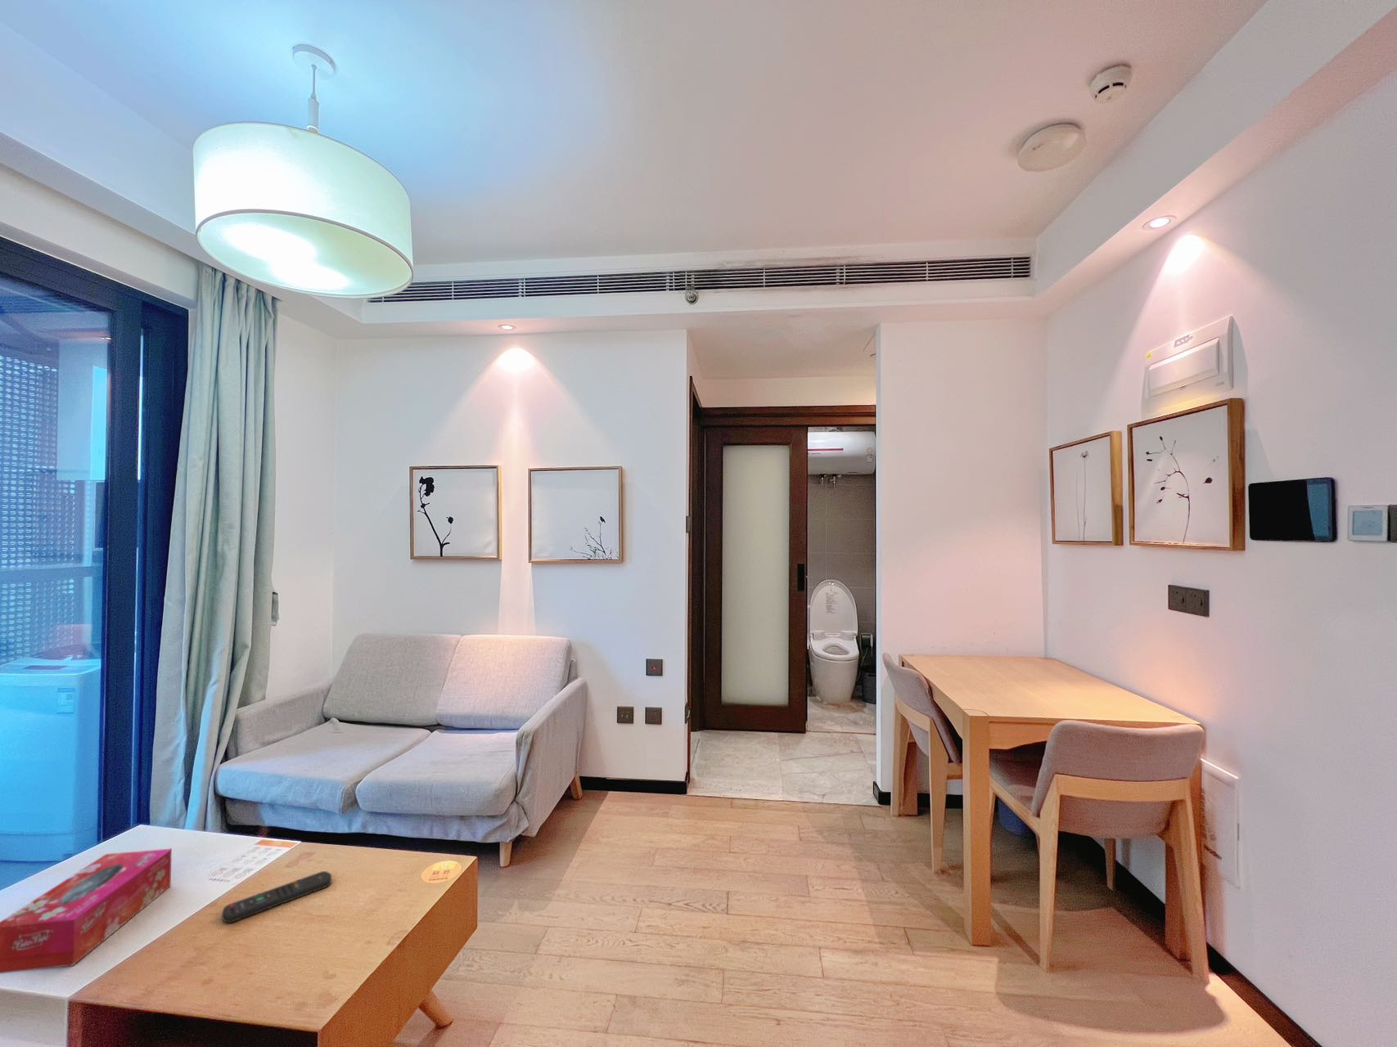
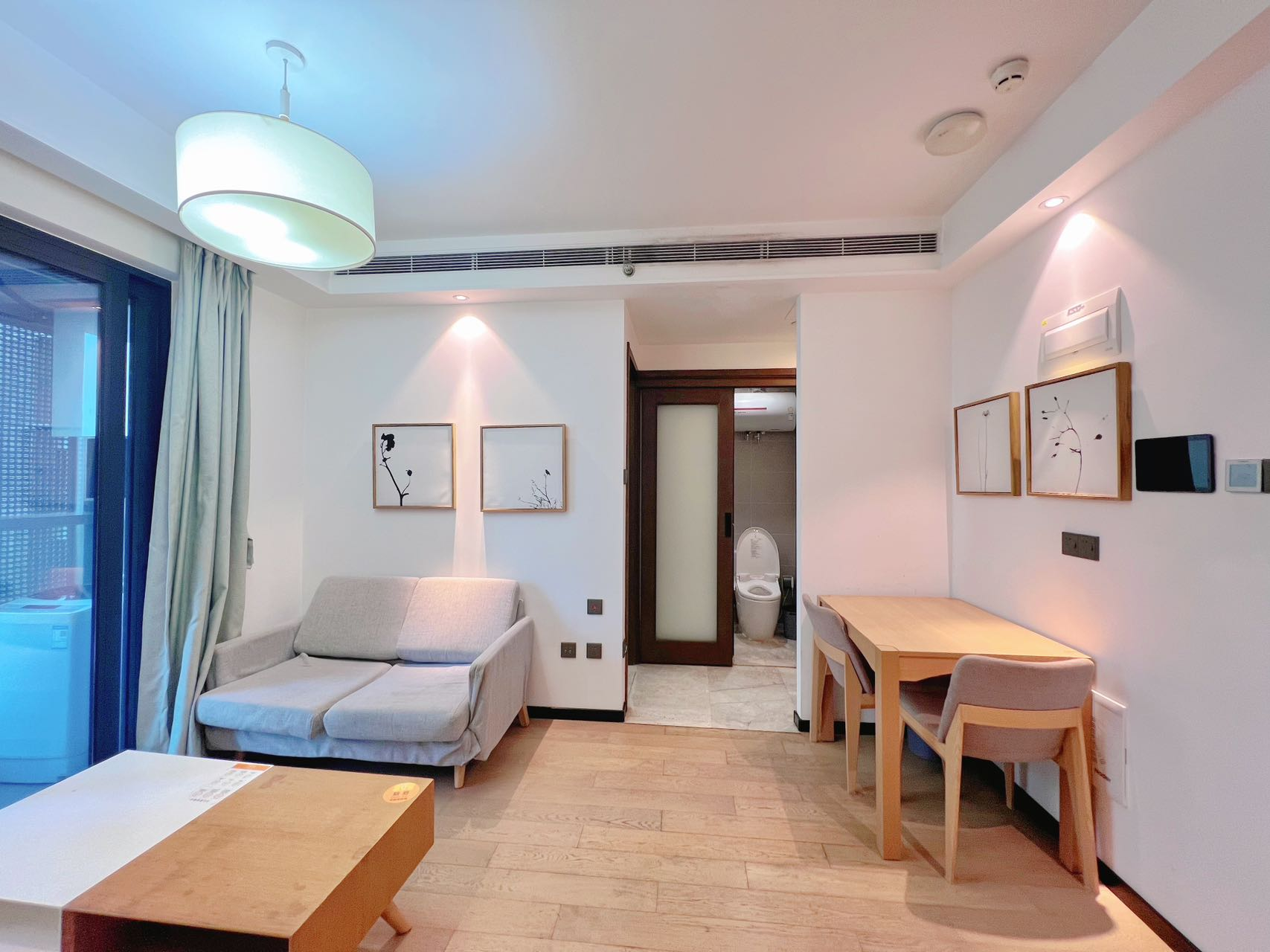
- remote control [221,870,332,924]
- tissue box [0,848,173,974]
